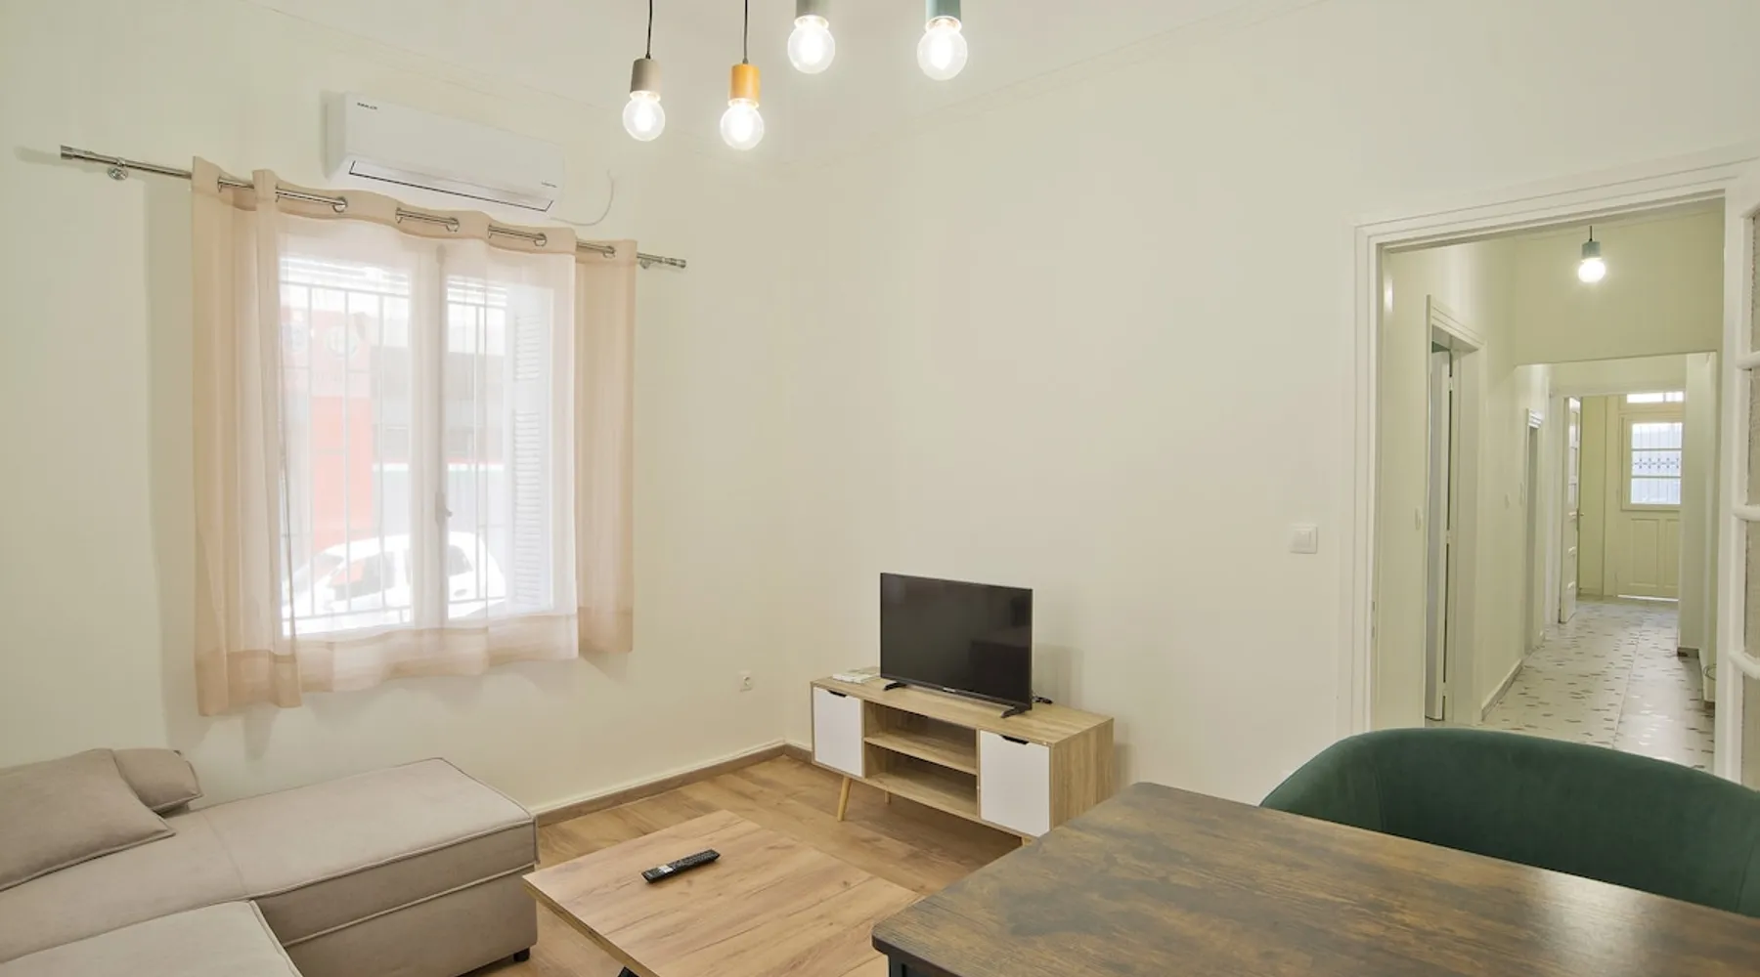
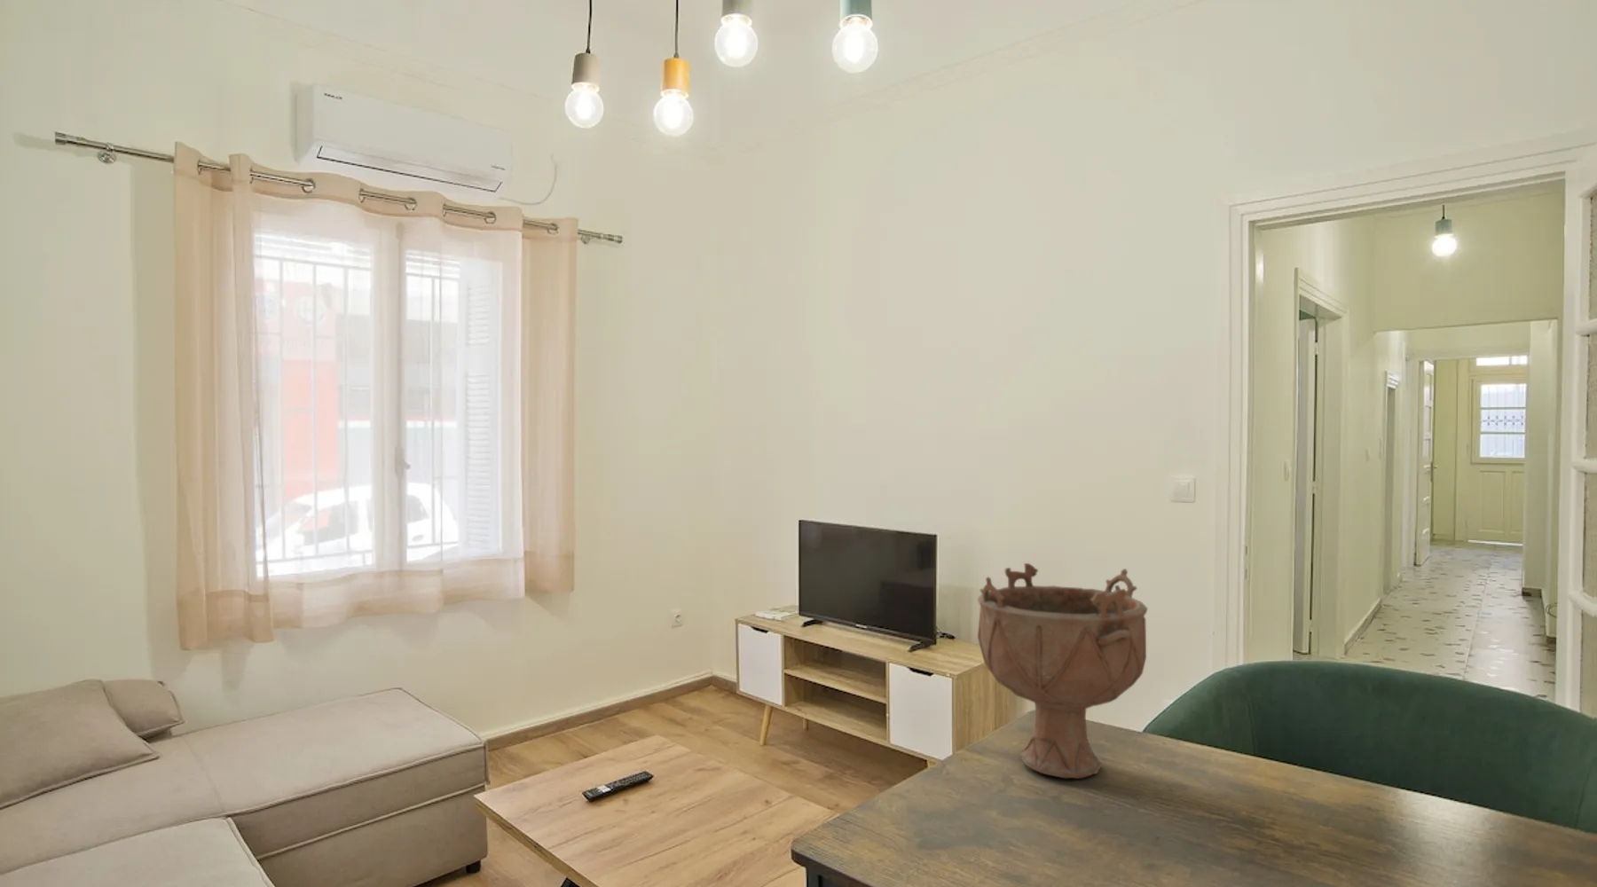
+ decorative bowl [977,563,1149,780]
